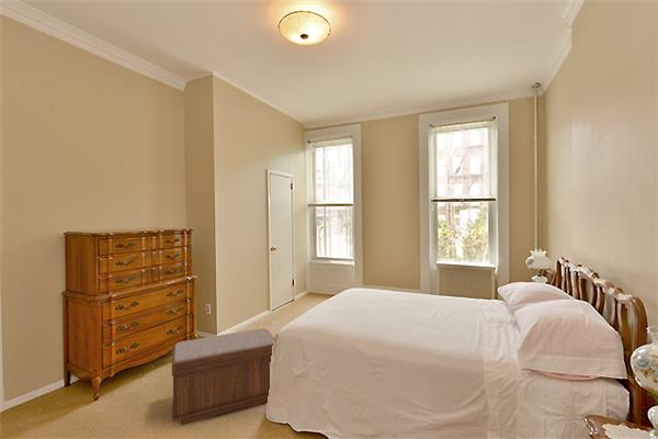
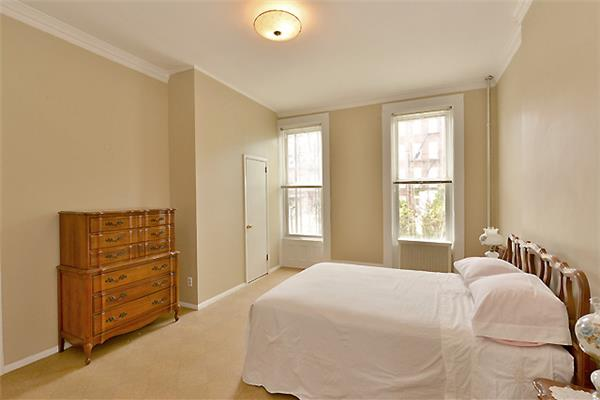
- bench [171,327,275,426]
